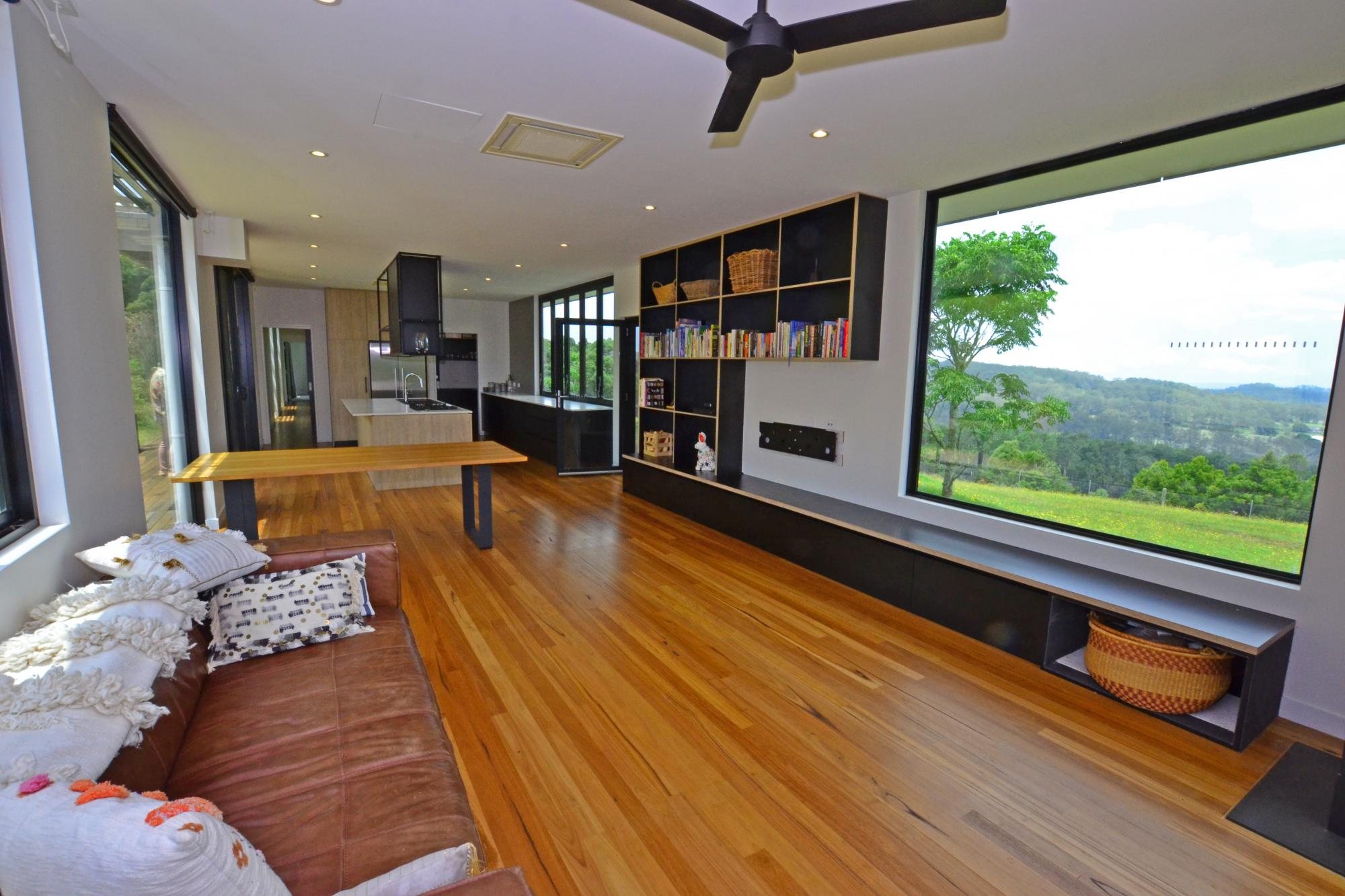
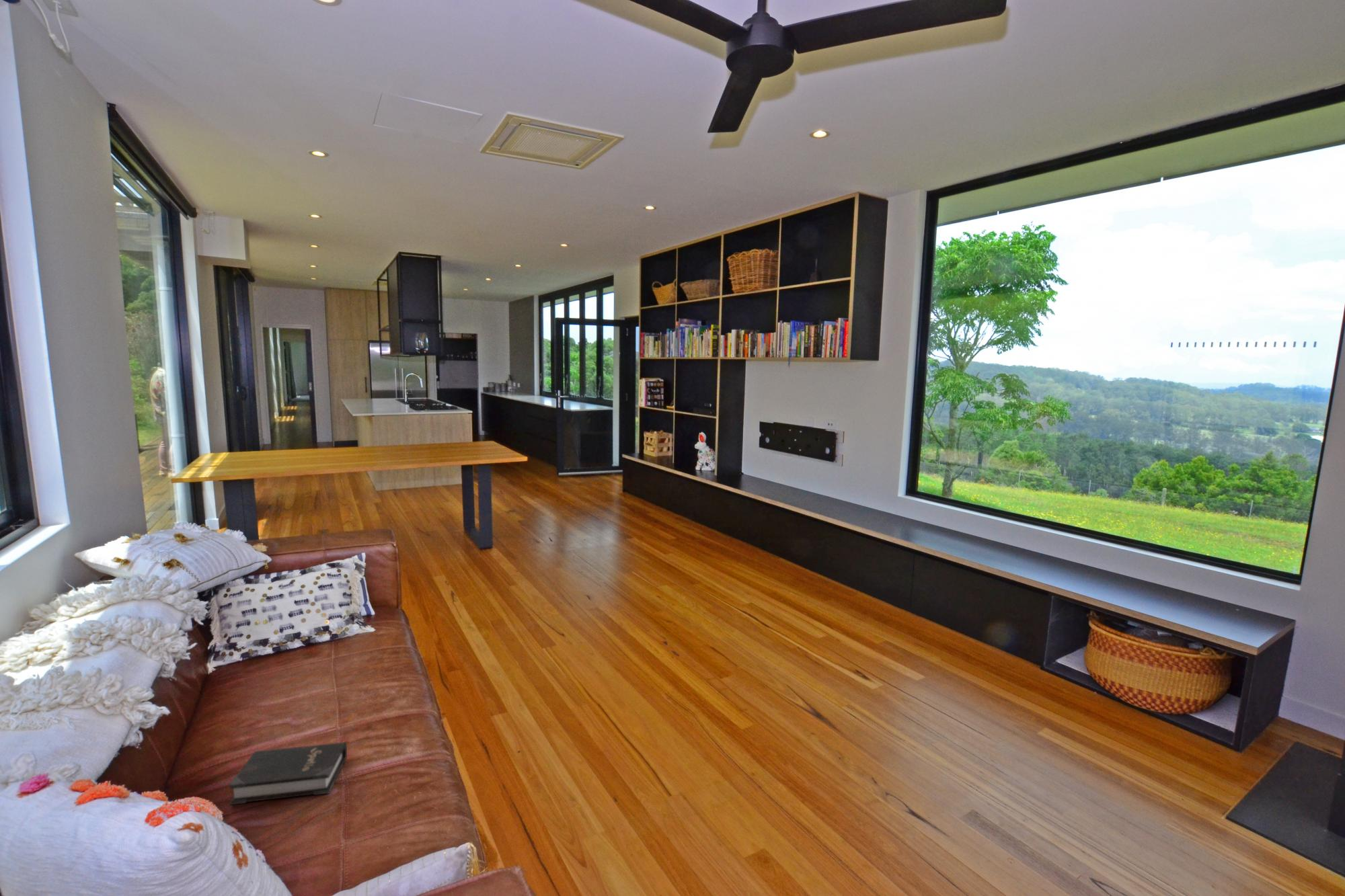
+ hardback book [229,741,348,805]
